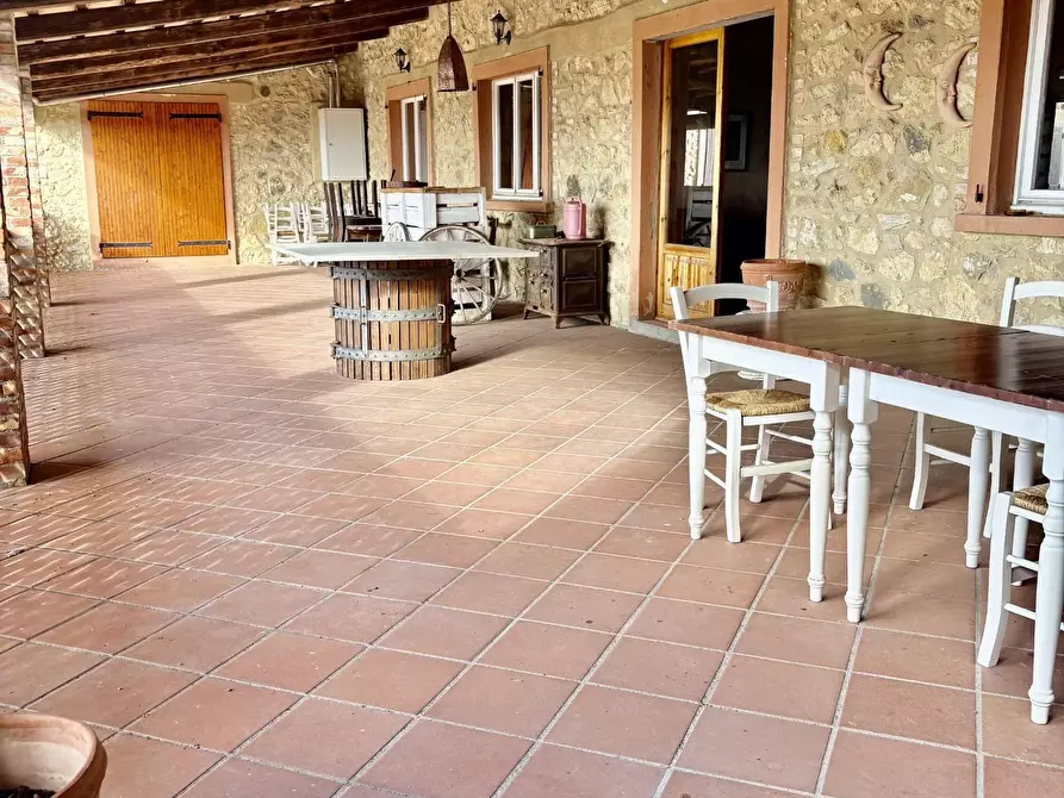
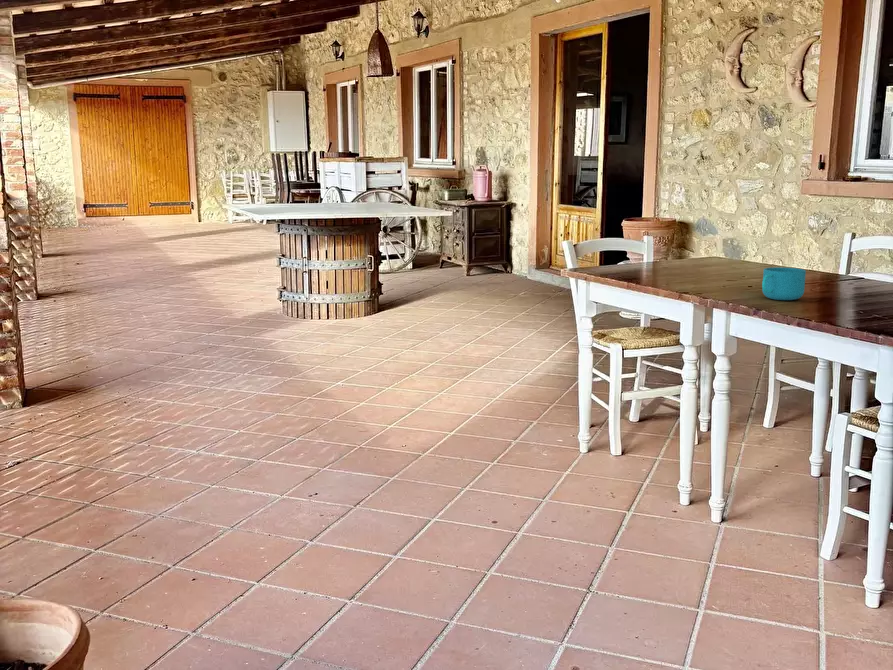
+ cup [761,266,807,301]
